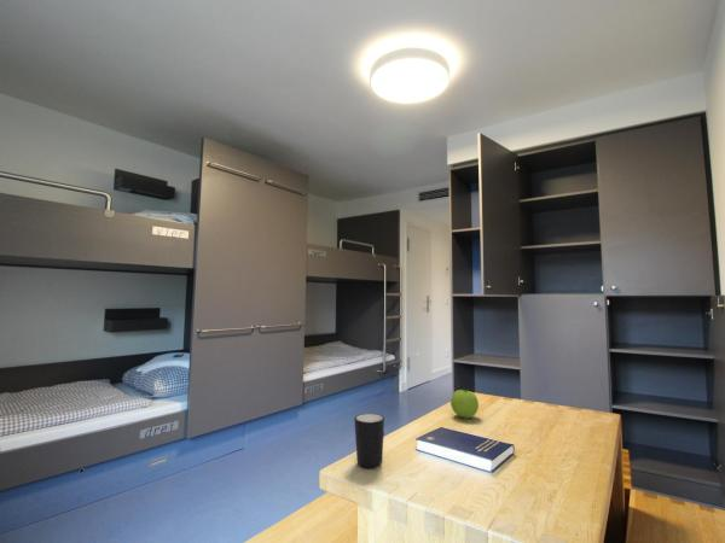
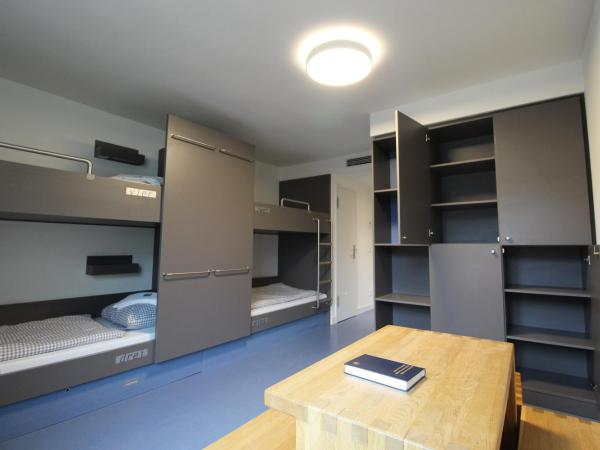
- apple [450,389,480,420]
- mug [353,413,385,468]
